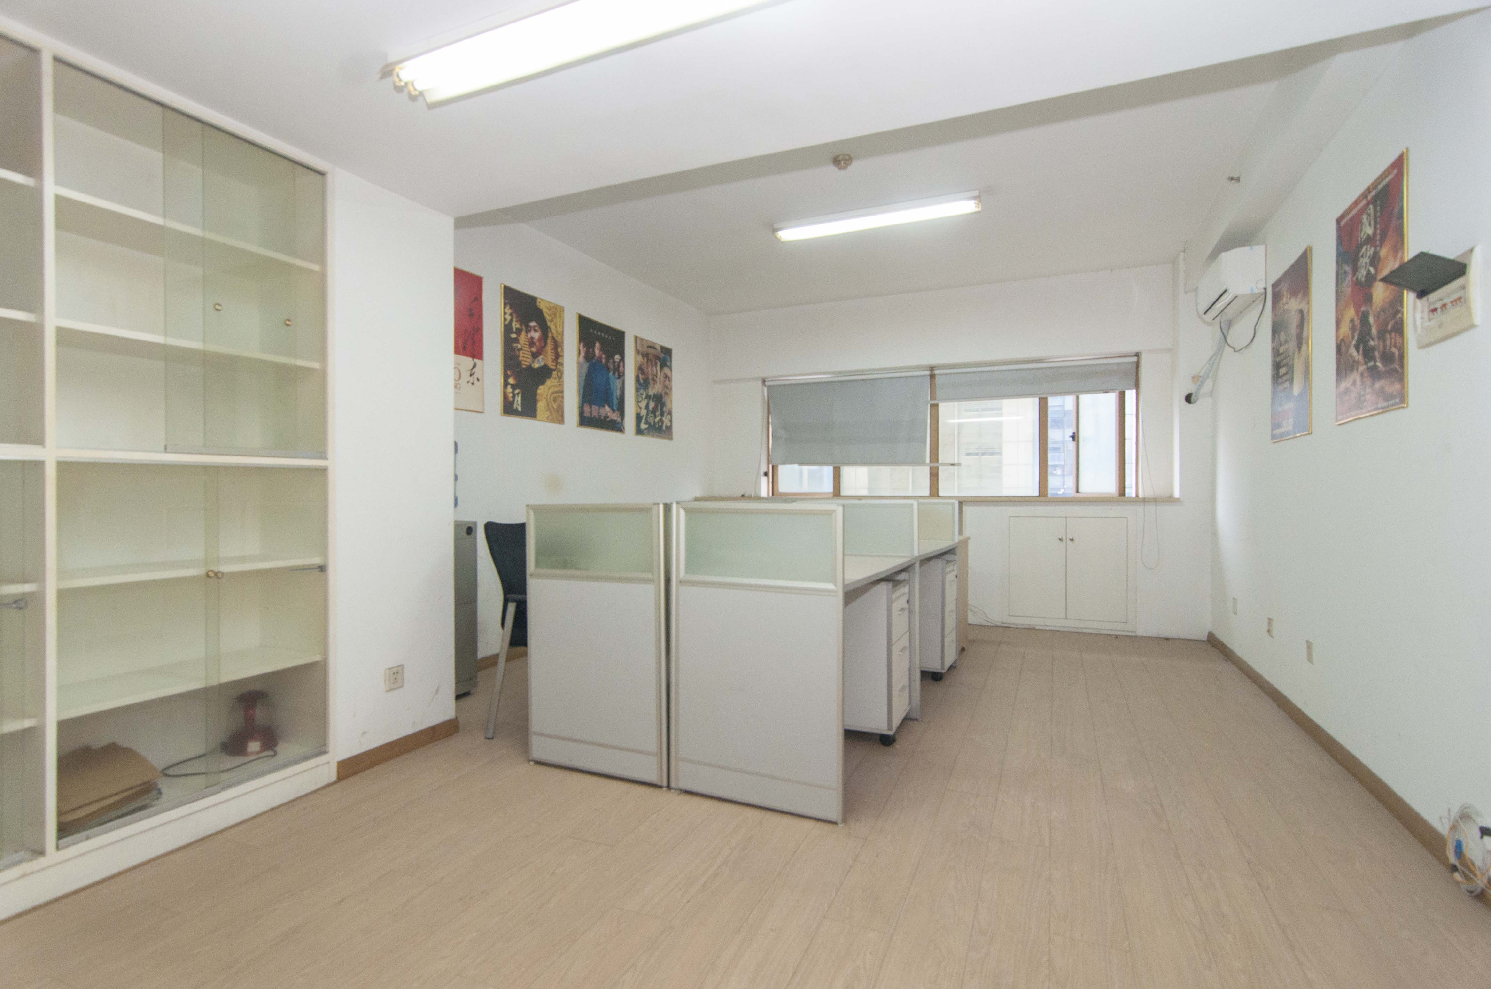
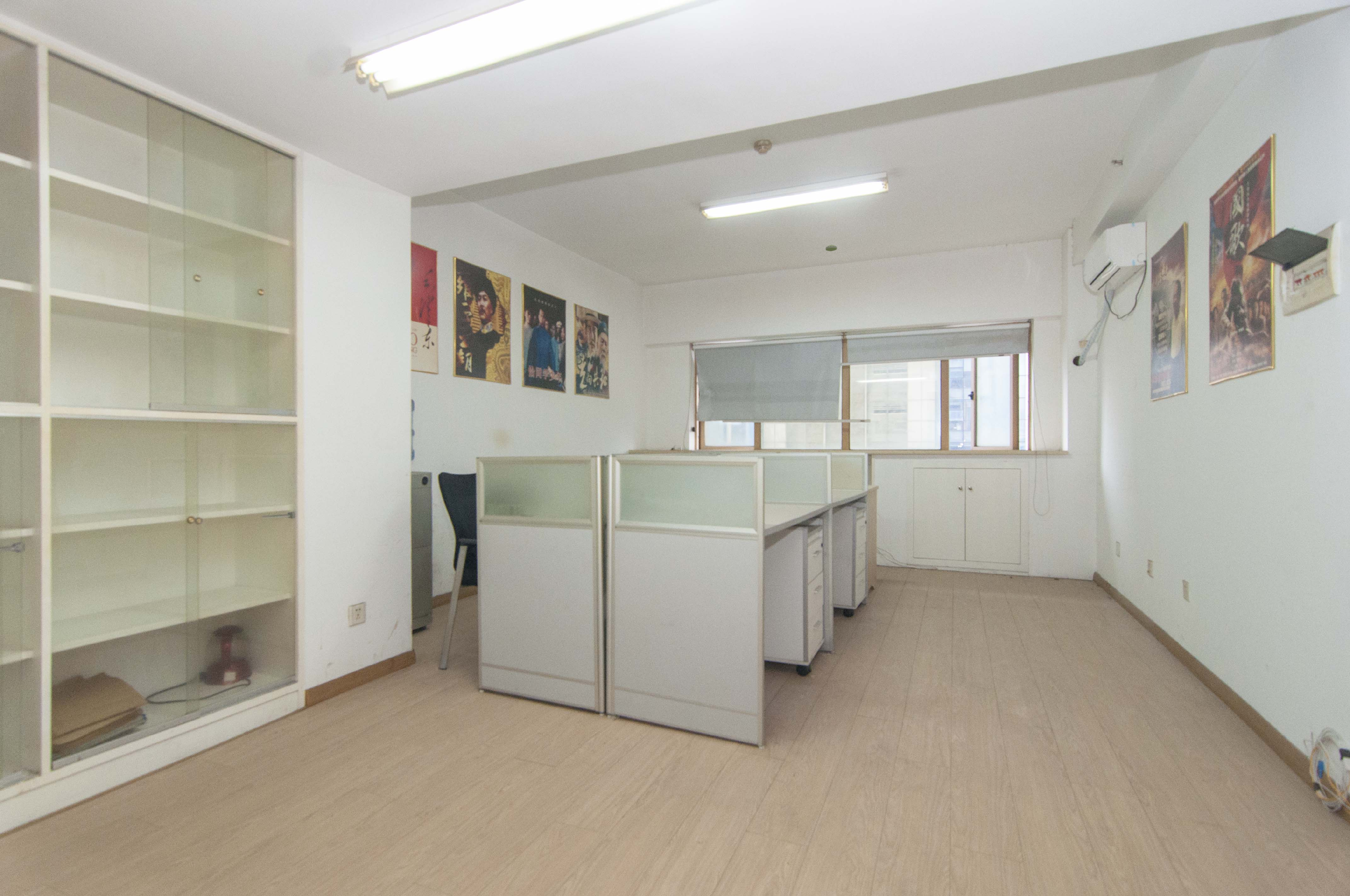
+ smoke detector [825,244,837,252]
